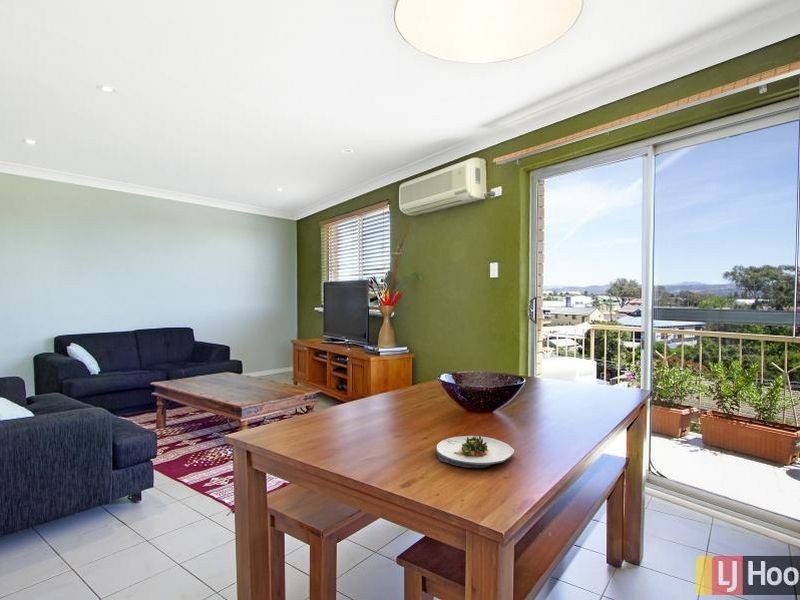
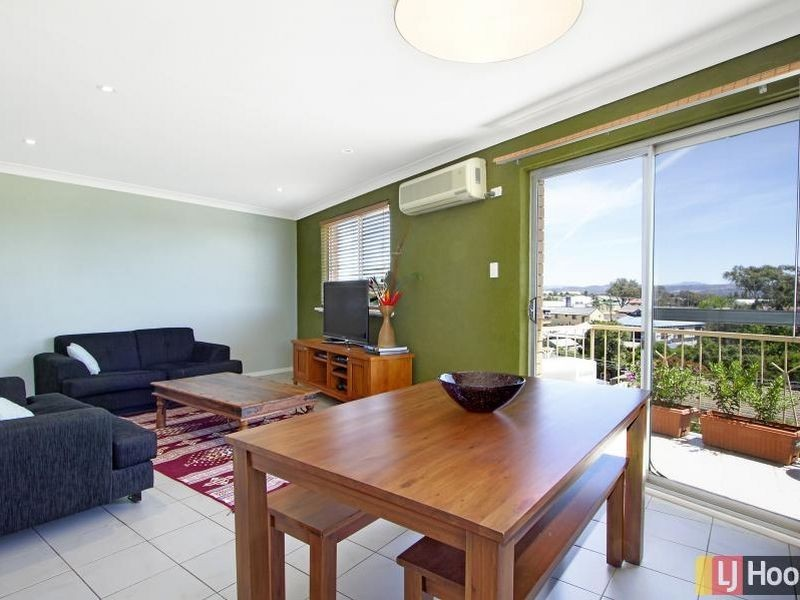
- salad plate [435,435,515,469]
